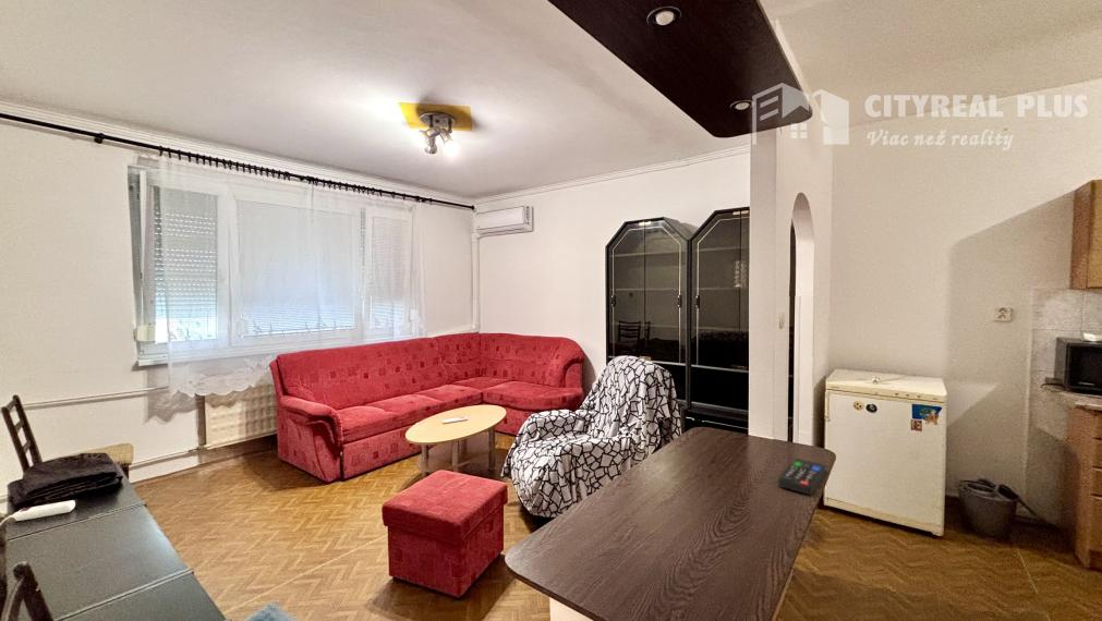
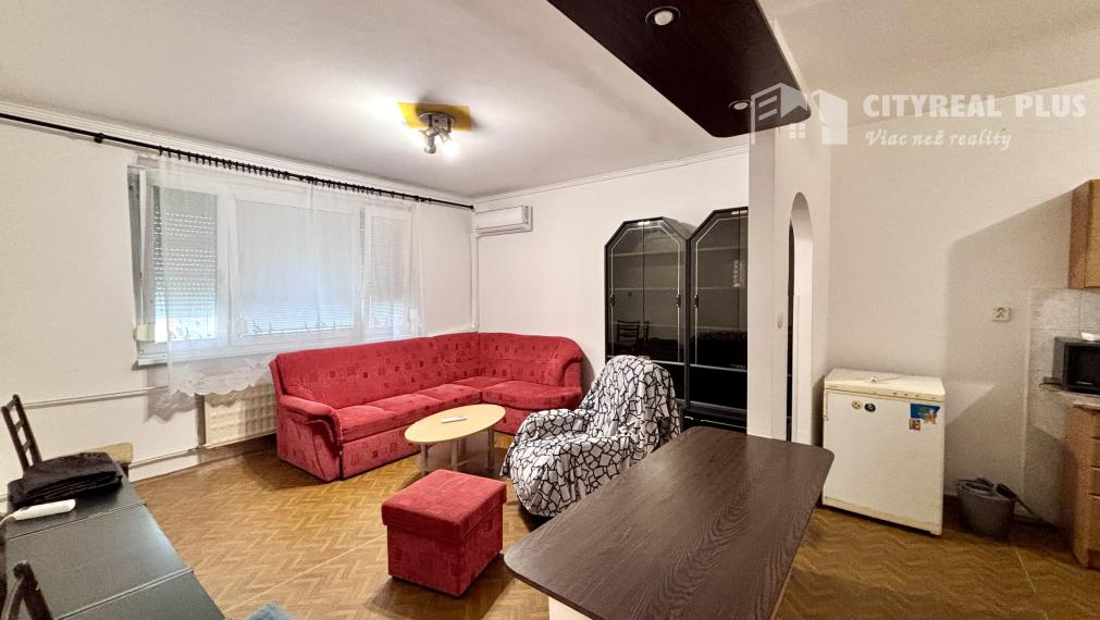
- remote control [777,458,827,496]
